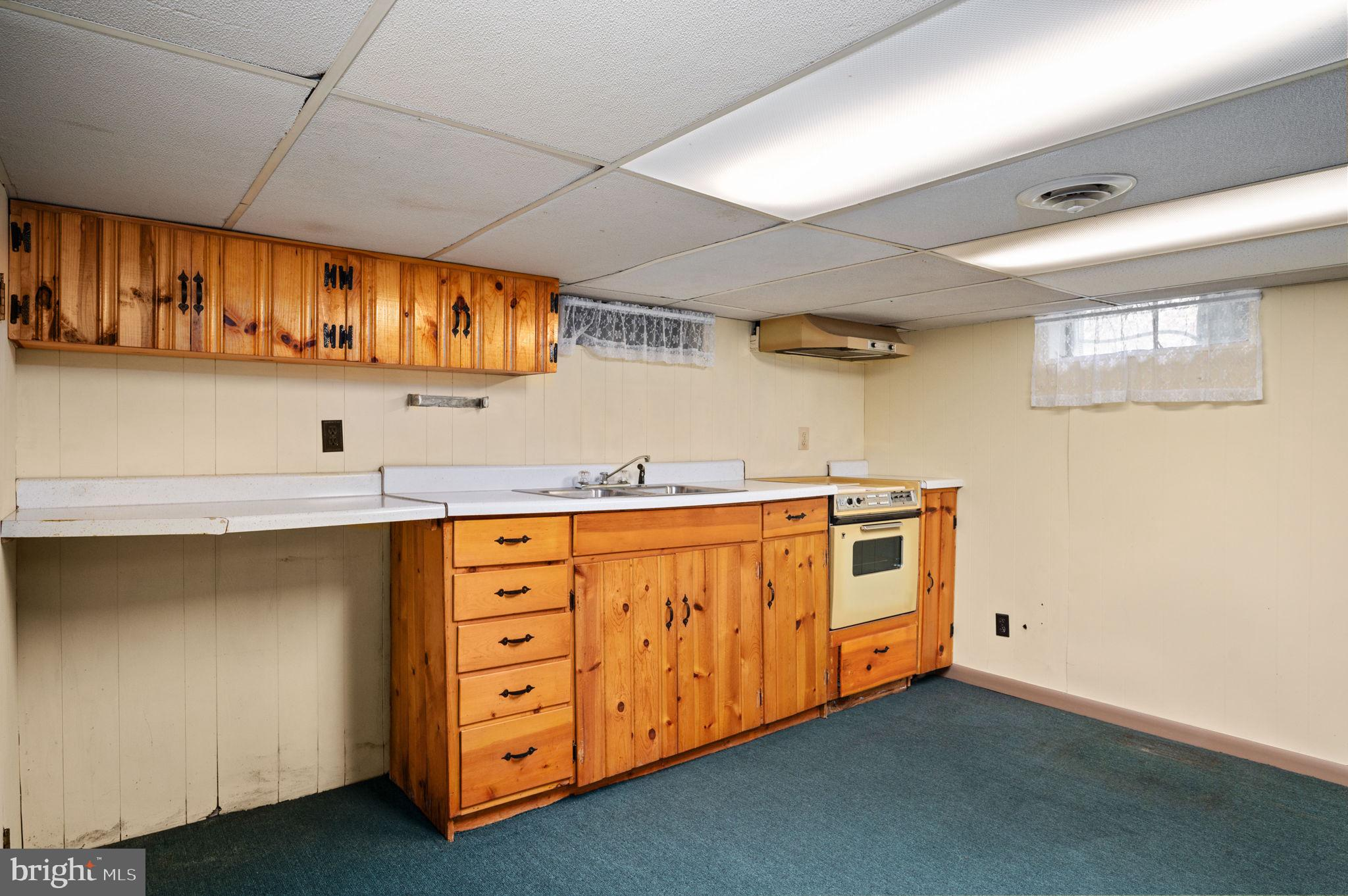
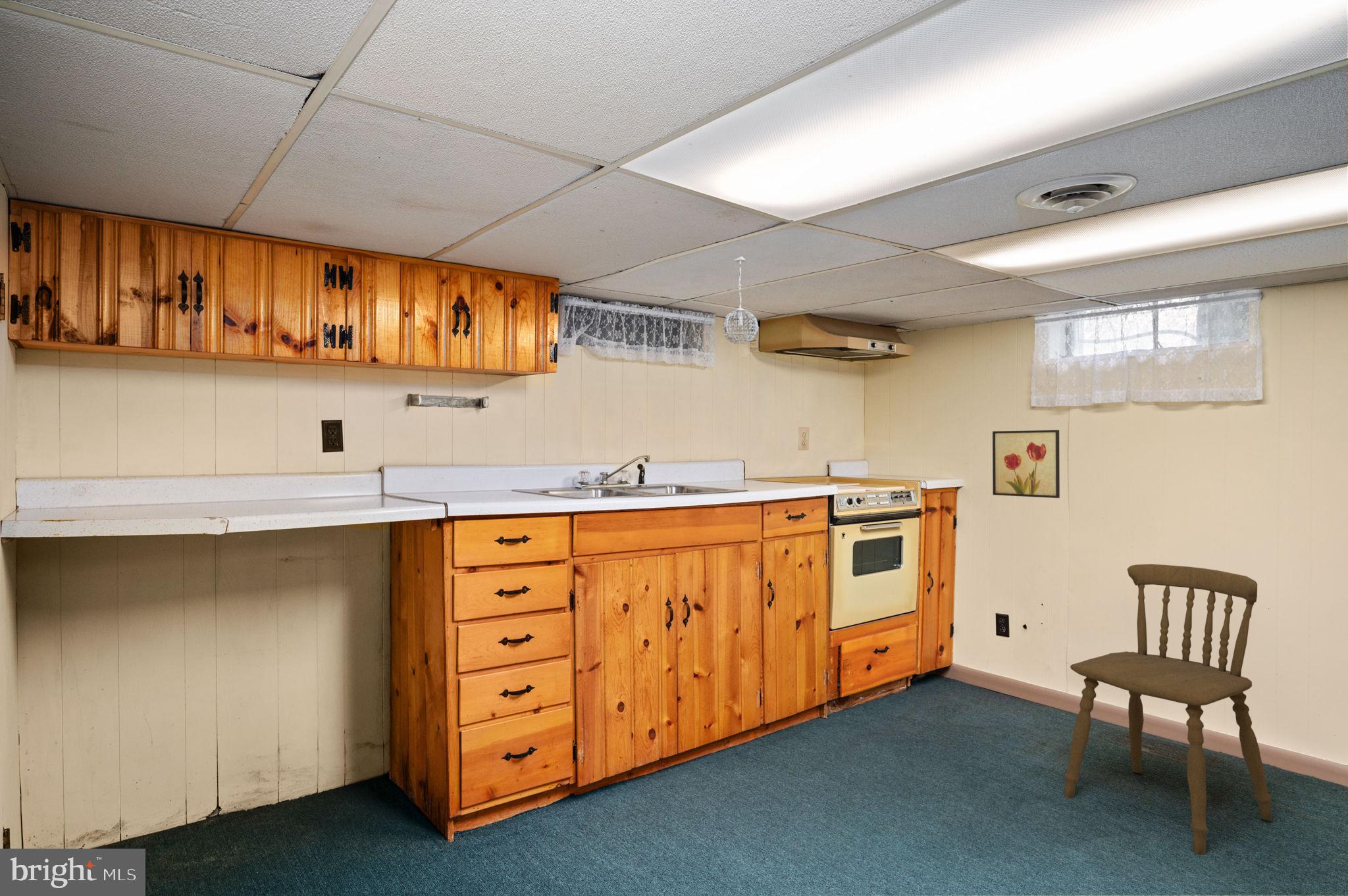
+ dining chair [1064,563,1273,856]
+ pendant light [722,256,759,345]
+ wall art [992,430,1060,499]
